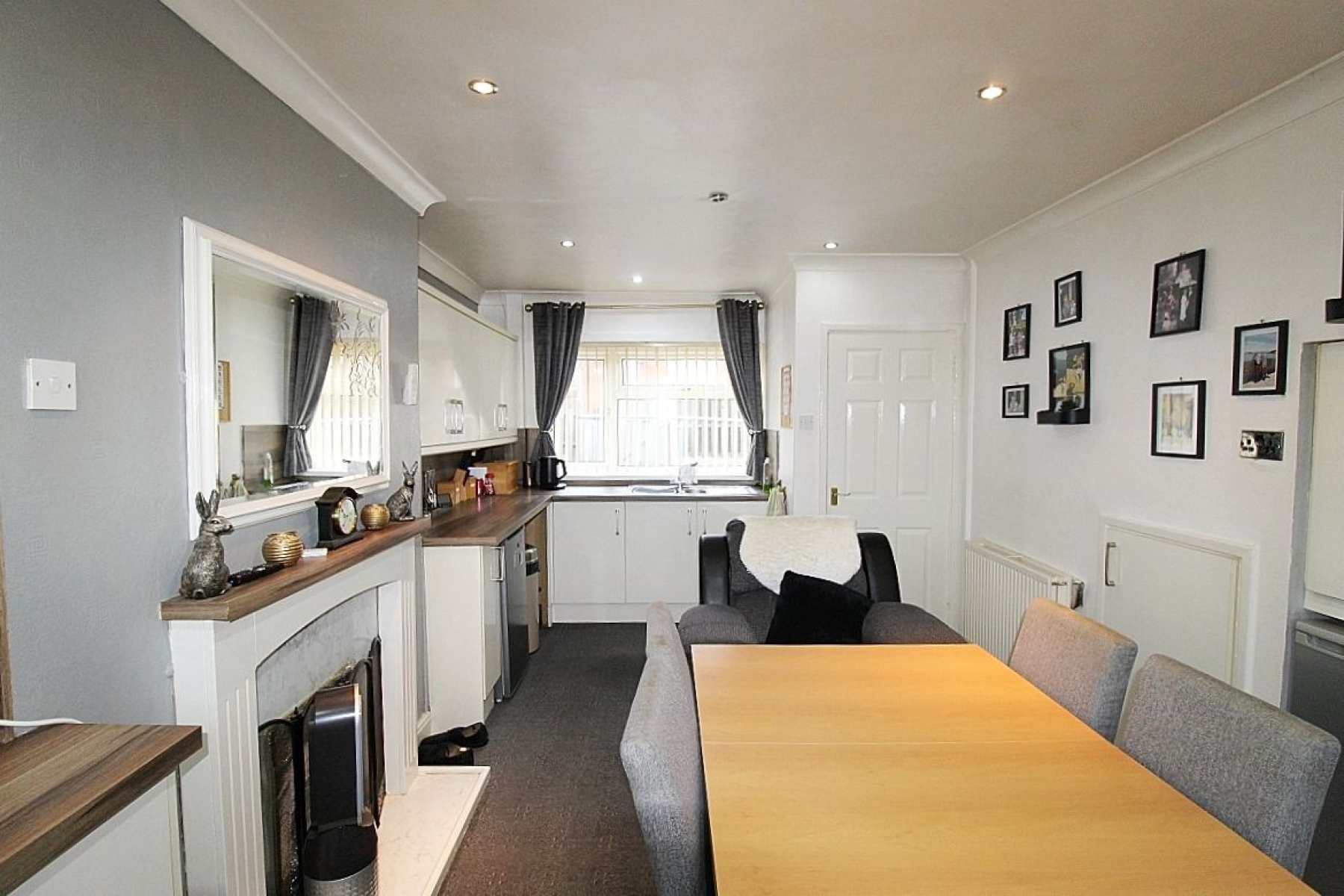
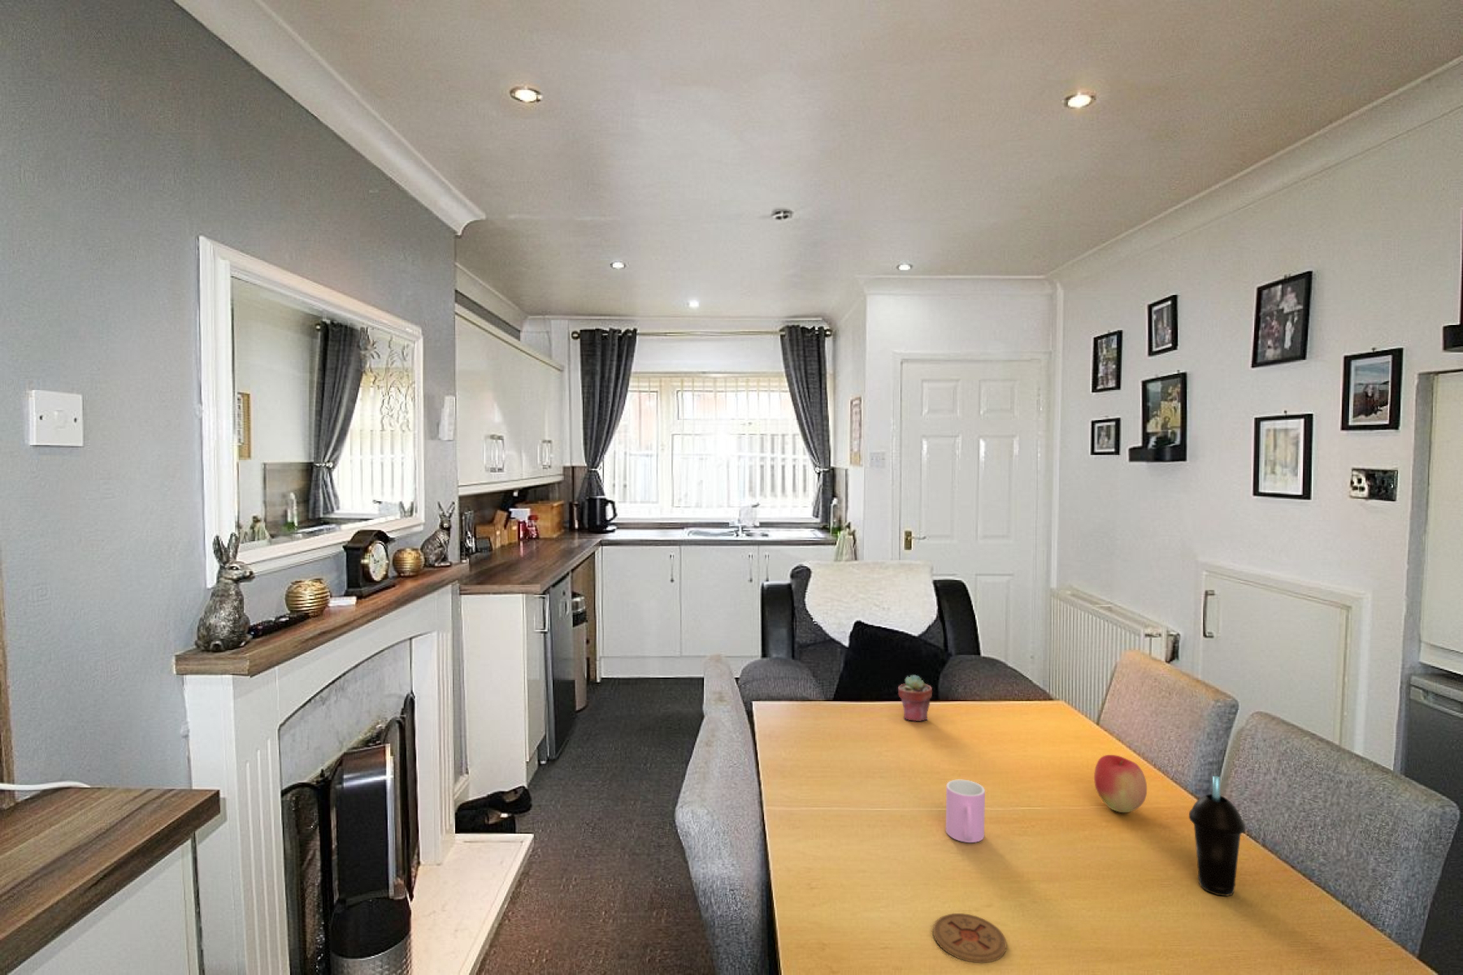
+ apple [1093,754,1147,813]
+ cup [1189,775,1246,897]
+ potted succulent [897,675,933,723]
+ coaster [932,913,1007,964]
+ cup [945,779,986,843]
